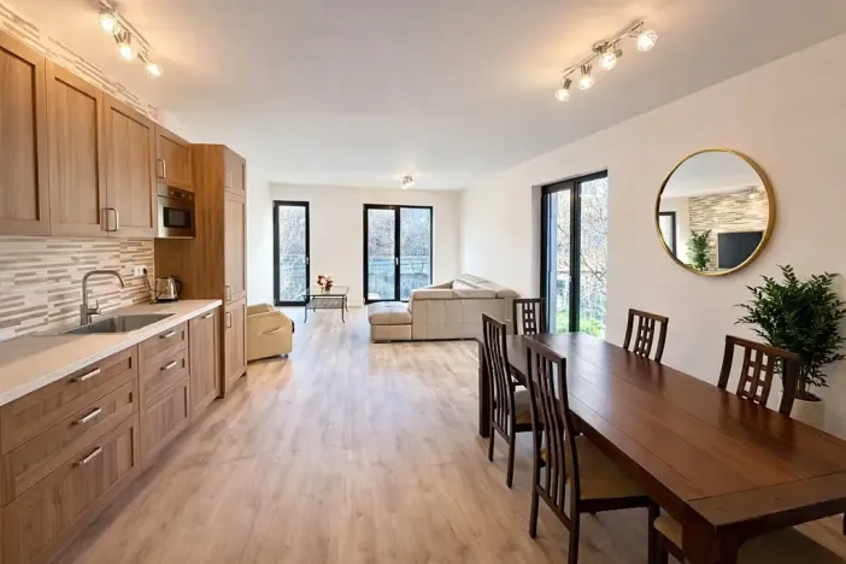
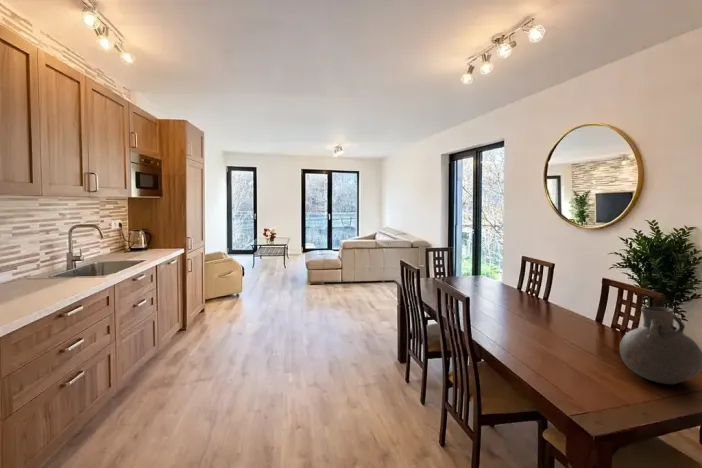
+ vase [619,306,702,385]
